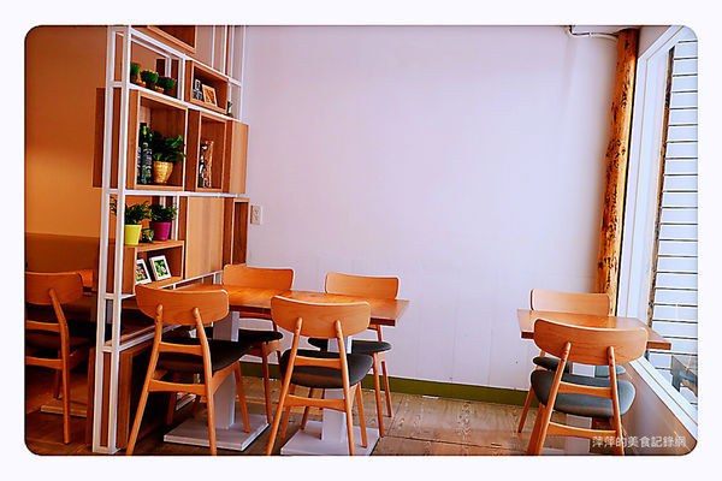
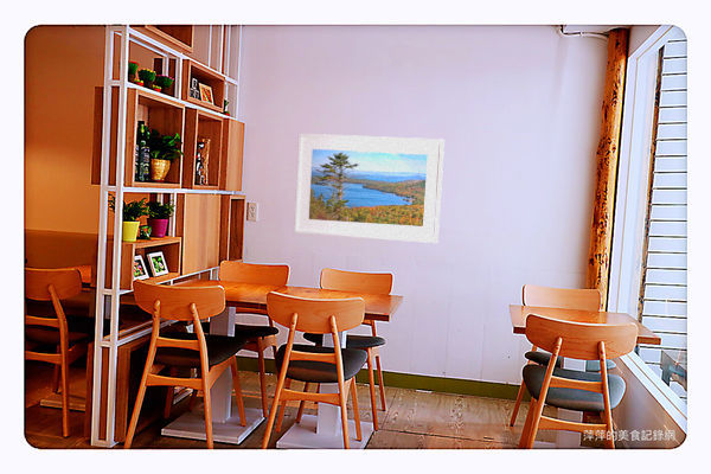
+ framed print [293,133,446,244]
